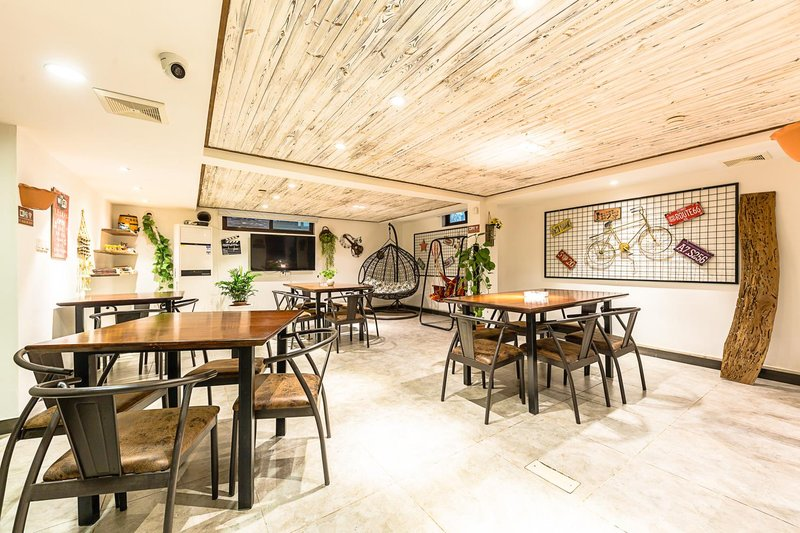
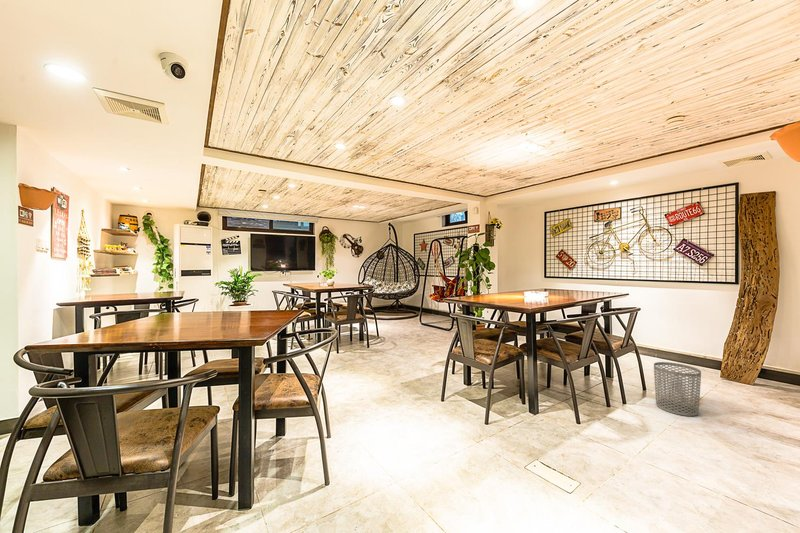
+ waste bin [653,361,702,417]
